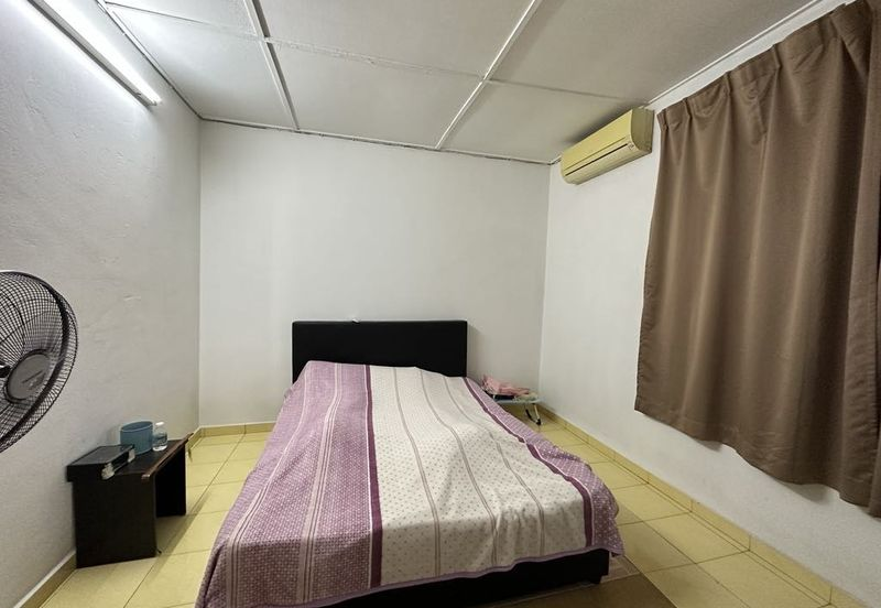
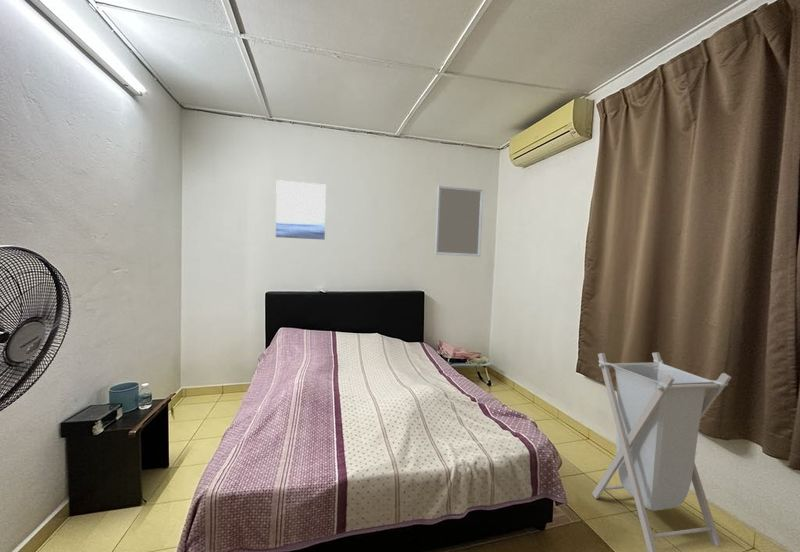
+ laundry hamper [591,351,732,552]
+ home mirror [434,184,484,257]
+ wall art [275,179,327,241]
